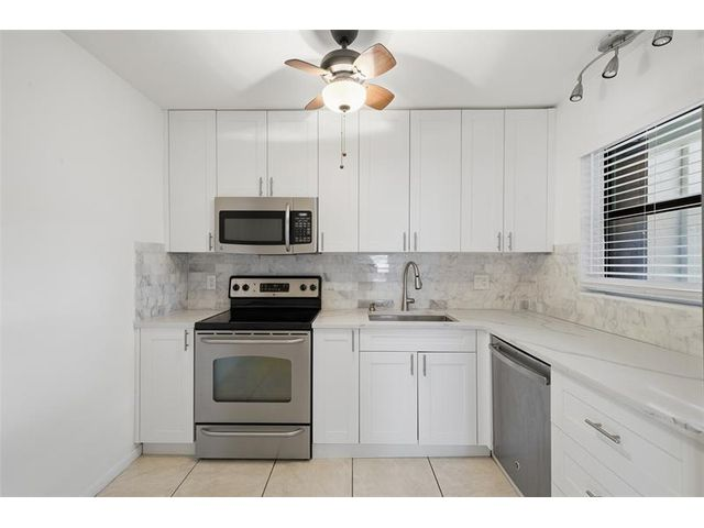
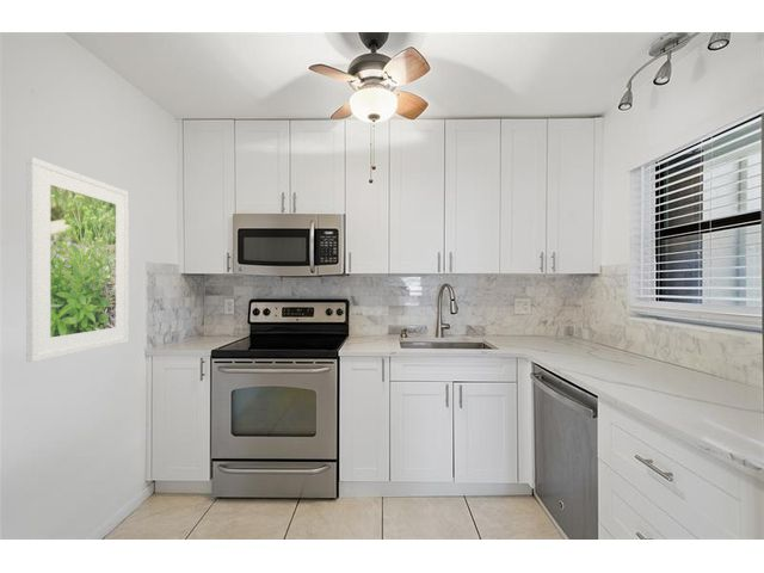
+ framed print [25,156,130,363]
